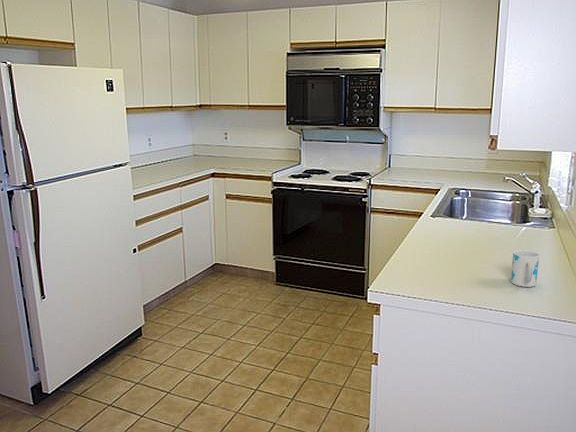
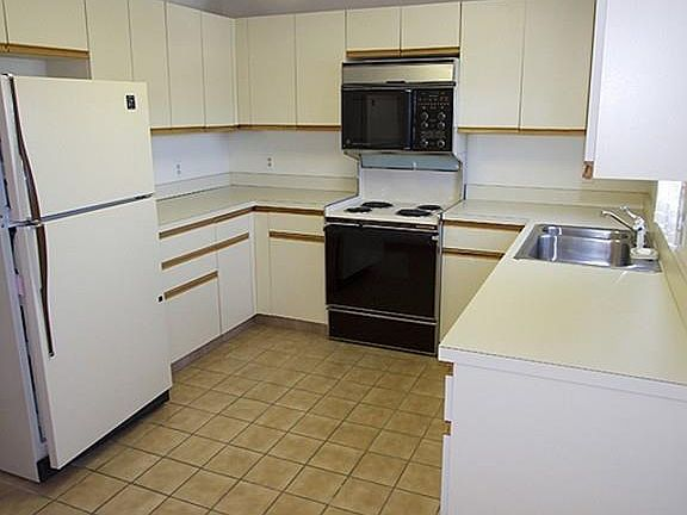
- mug [510,249,540,288]
